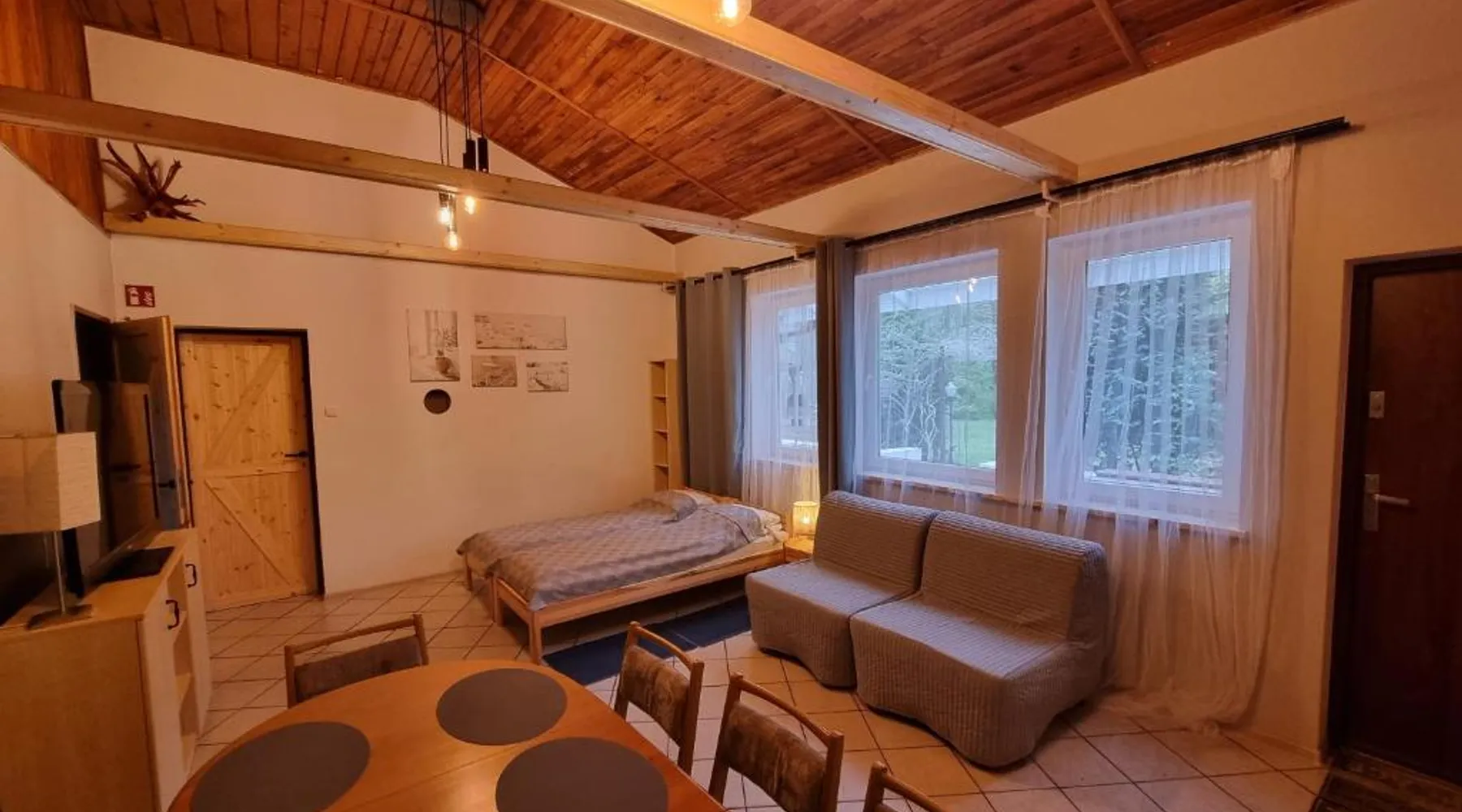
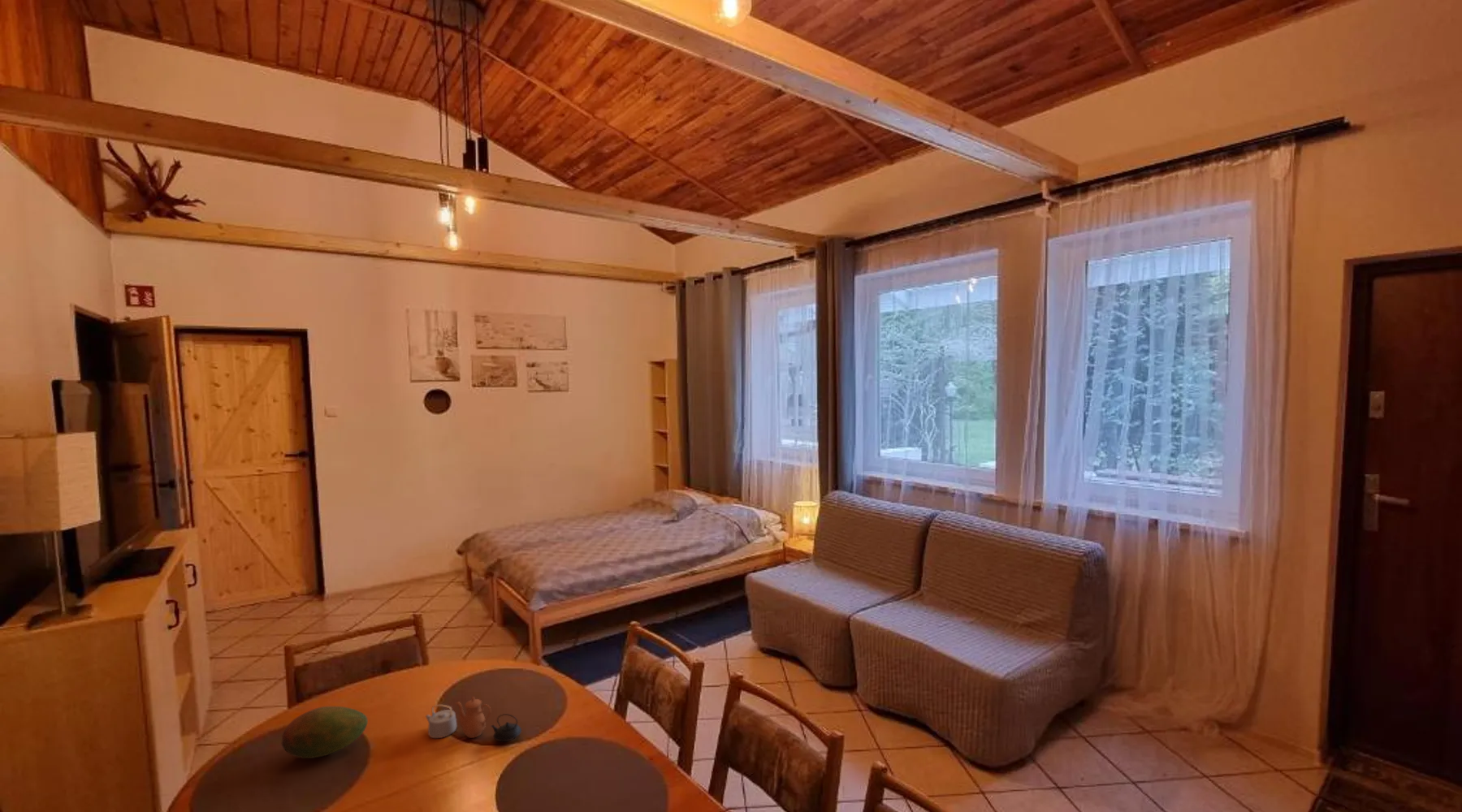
+ fruit [281,706,369,759]
+ teapot [424,696,522,742]
